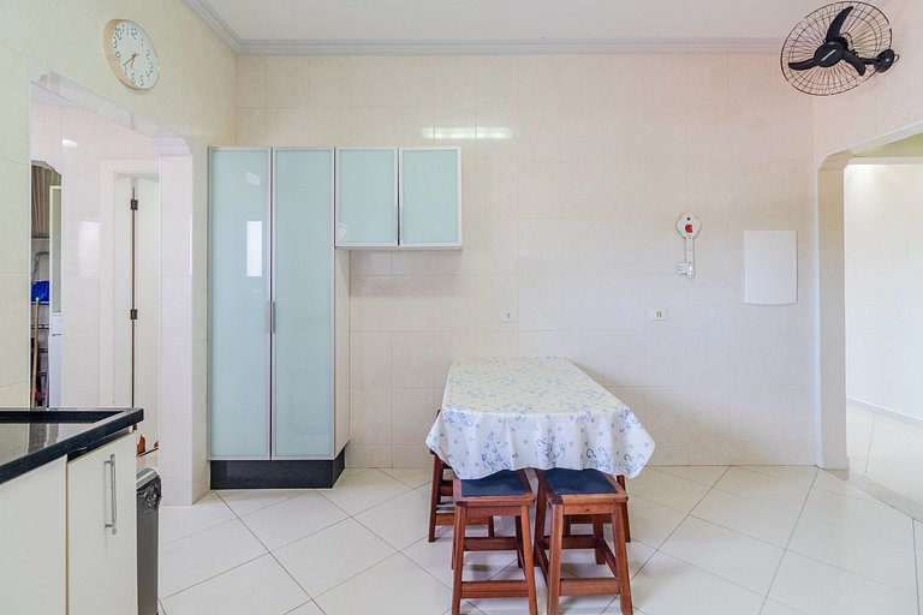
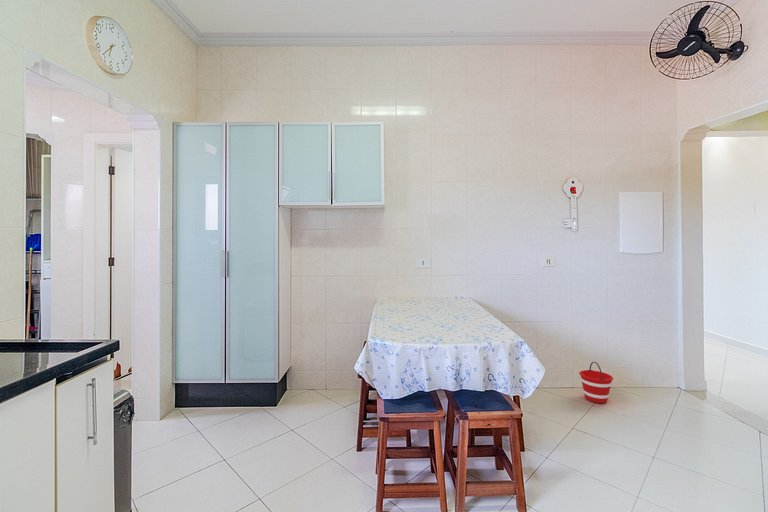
+ bucket [578,361,614,404]
